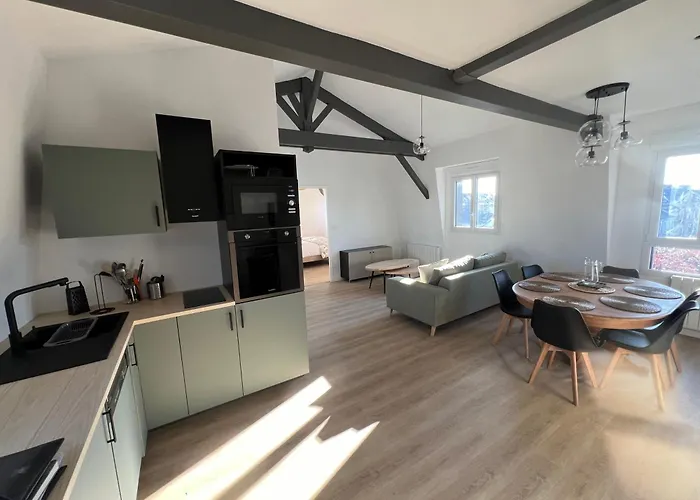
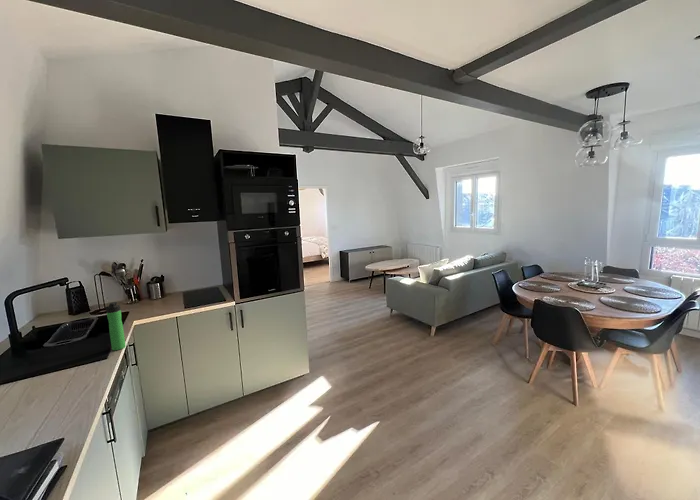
+ bottle [104,301,126,351]
